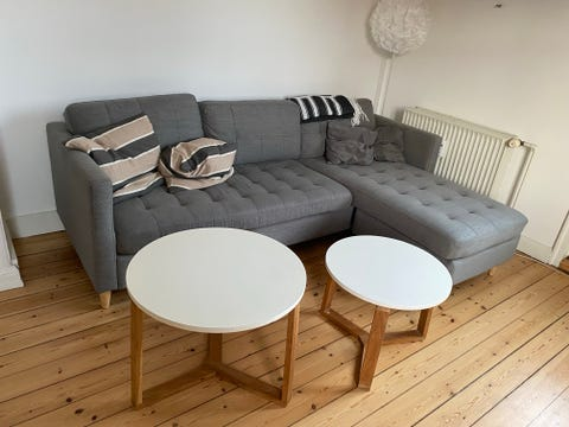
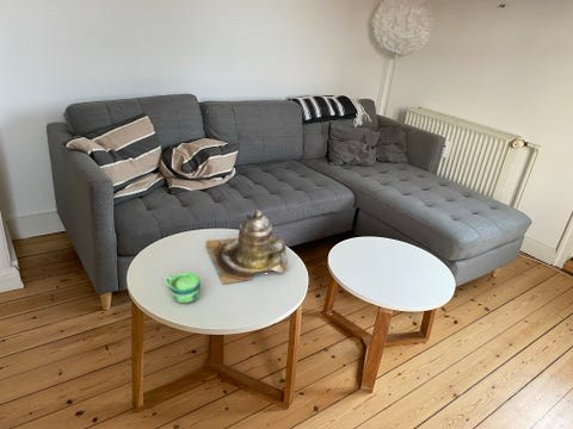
+ teapot [204,209,289,285]
+ cup [164,272,202,304]
